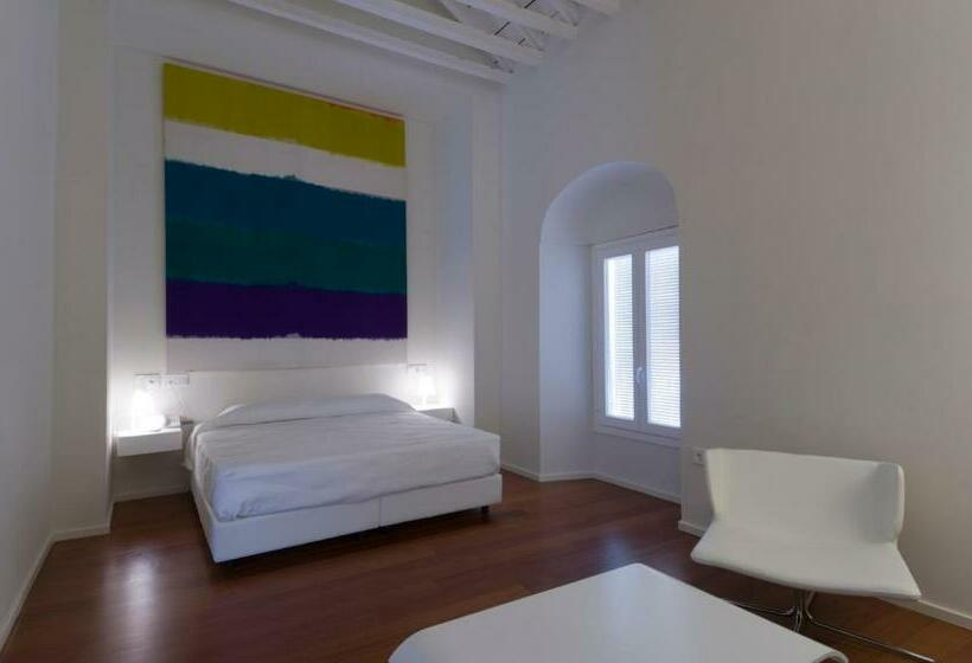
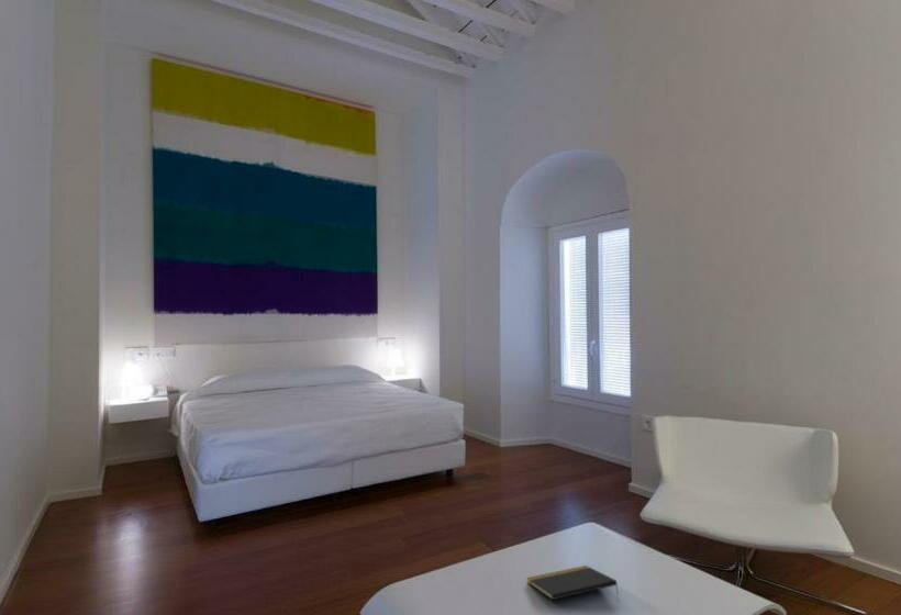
+ notepad [525,564,620,601]
